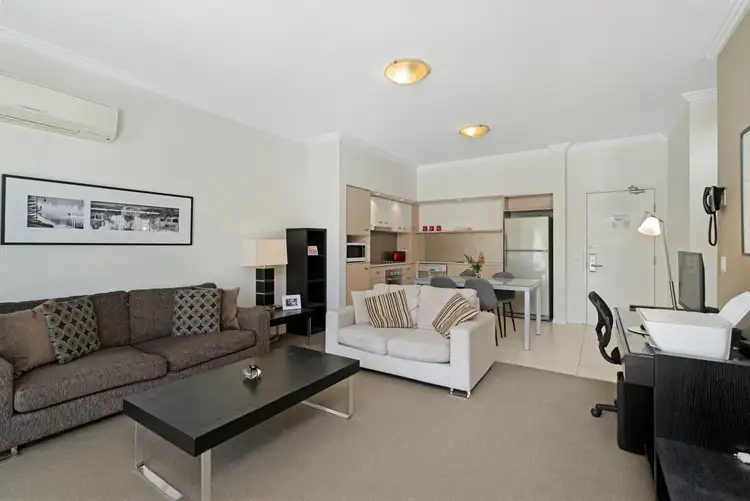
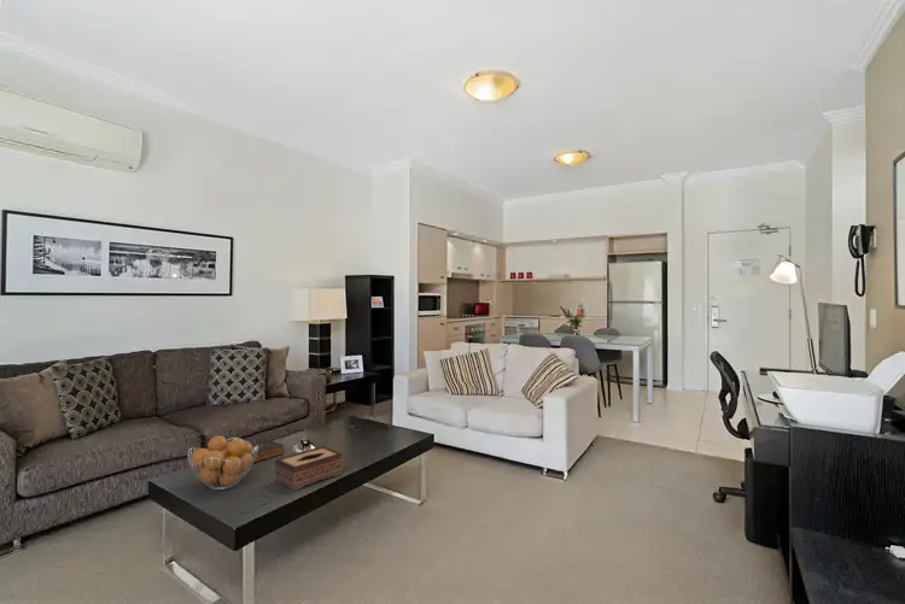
+ tissue box [274,445,344,492]
+ book [251,439,285,464]
+ fruit basket [187,434,258,491]
